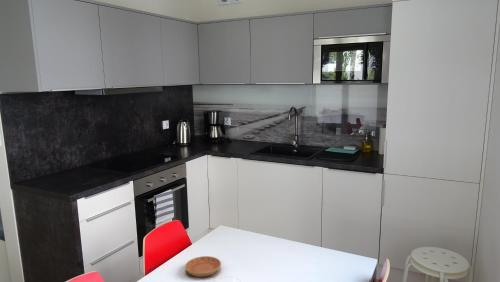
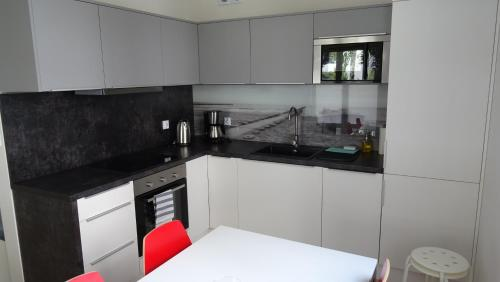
- saucer [184,255,222,278]
